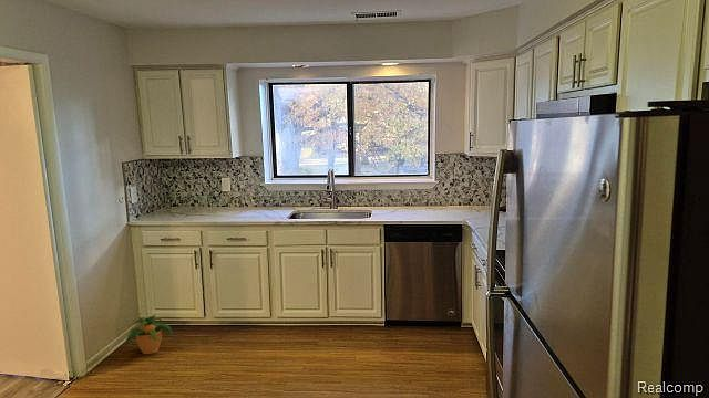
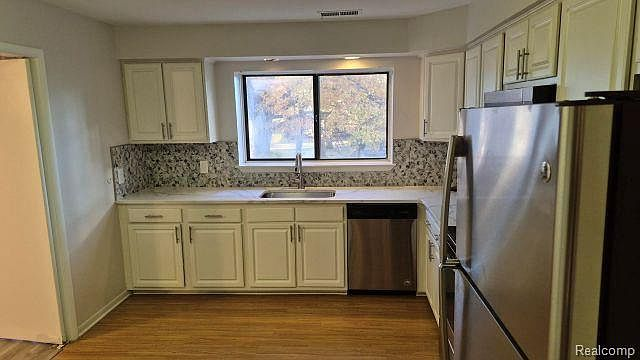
- potted plant [125,314,174,355]
